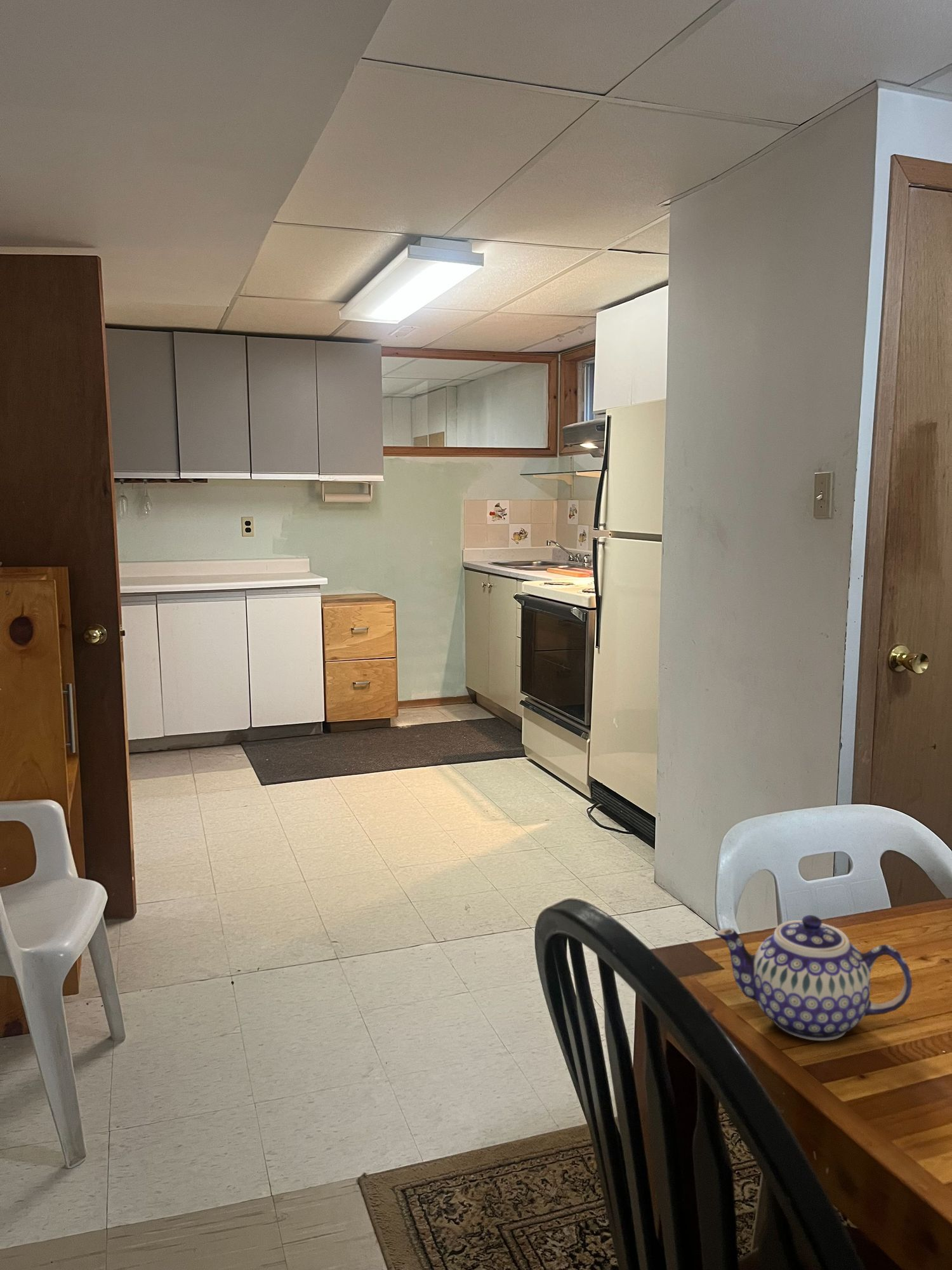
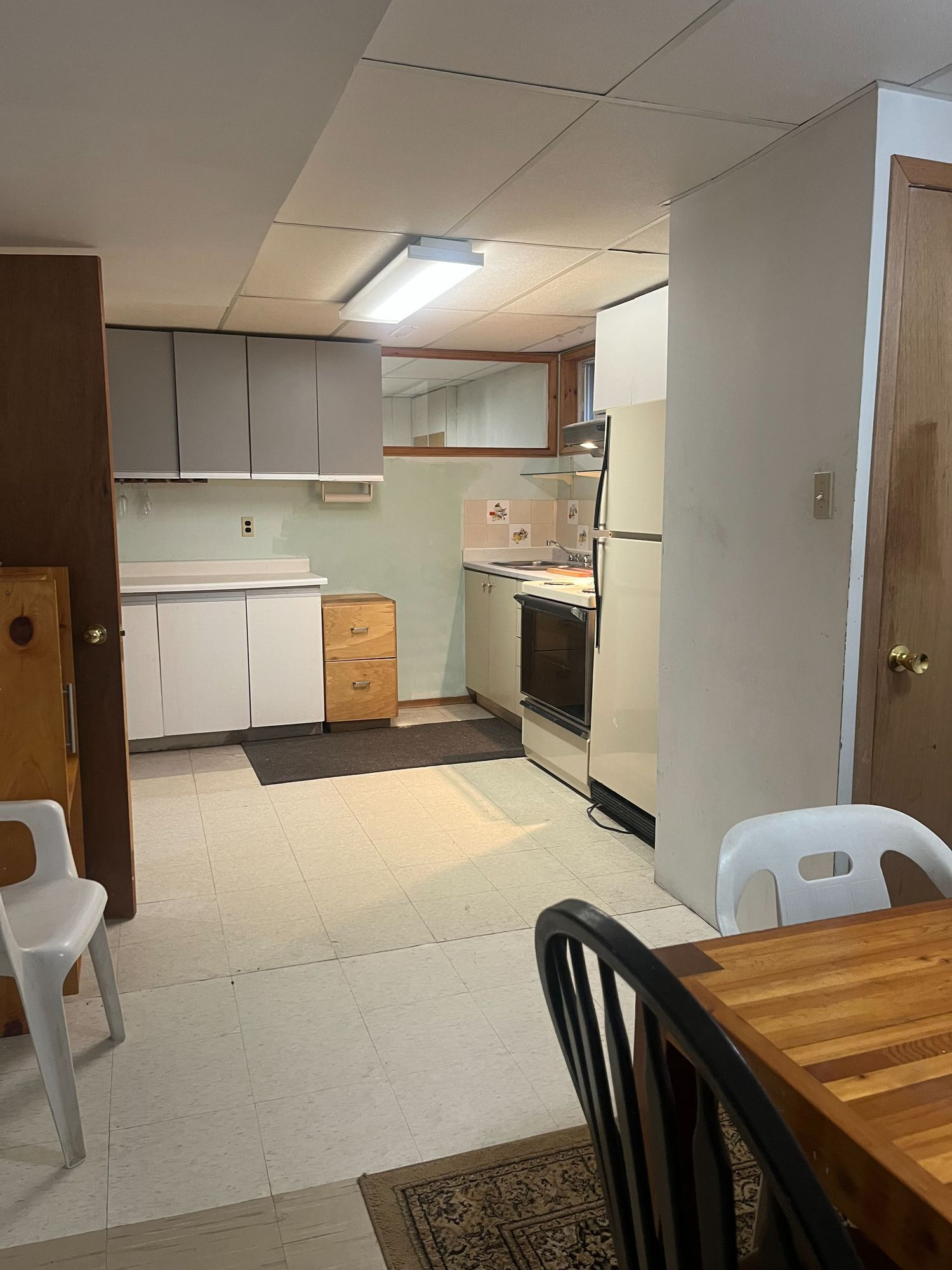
- teapot [714,914,913,1041]
